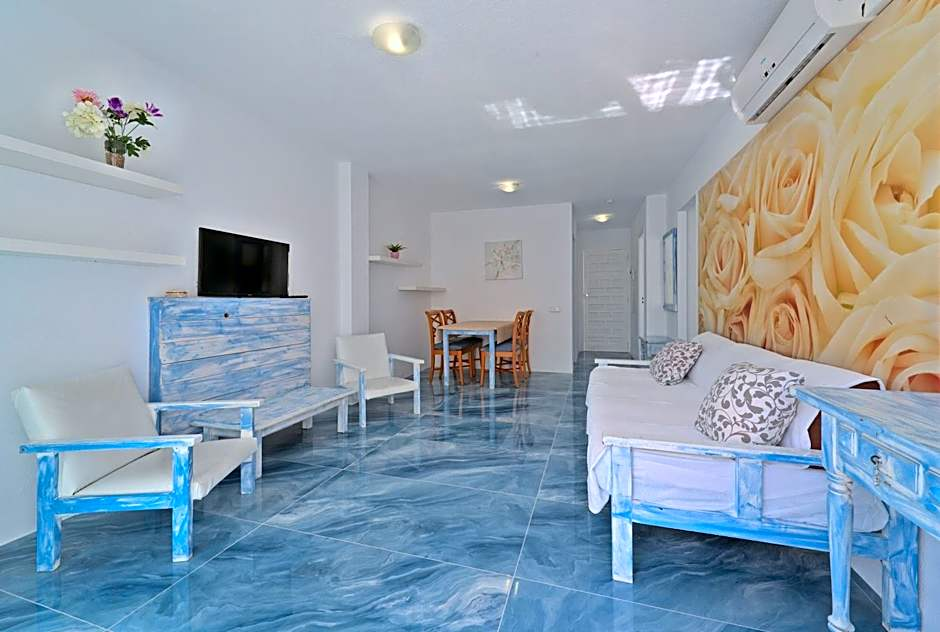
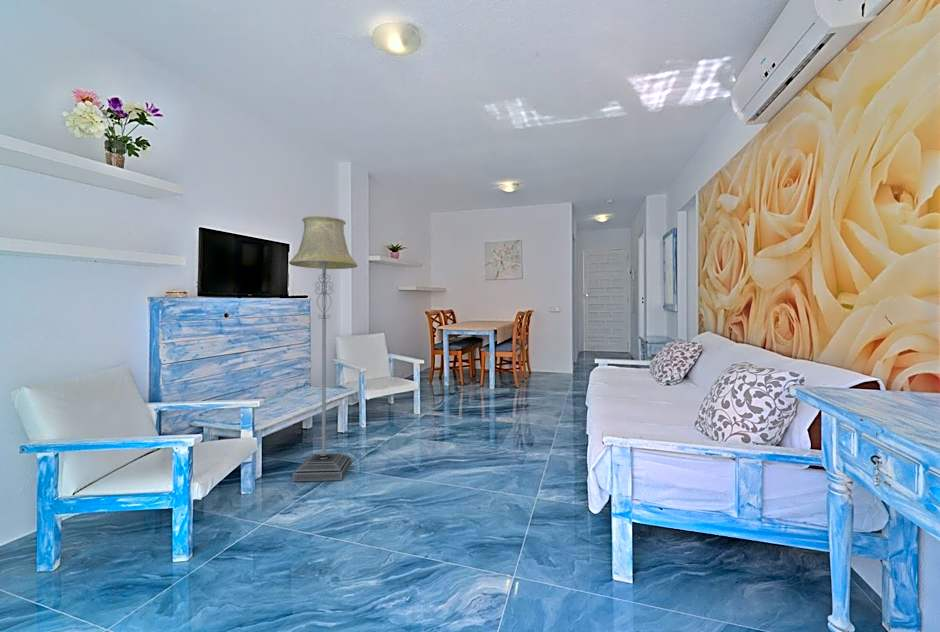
+ floor lamp [288,215,358,482]
